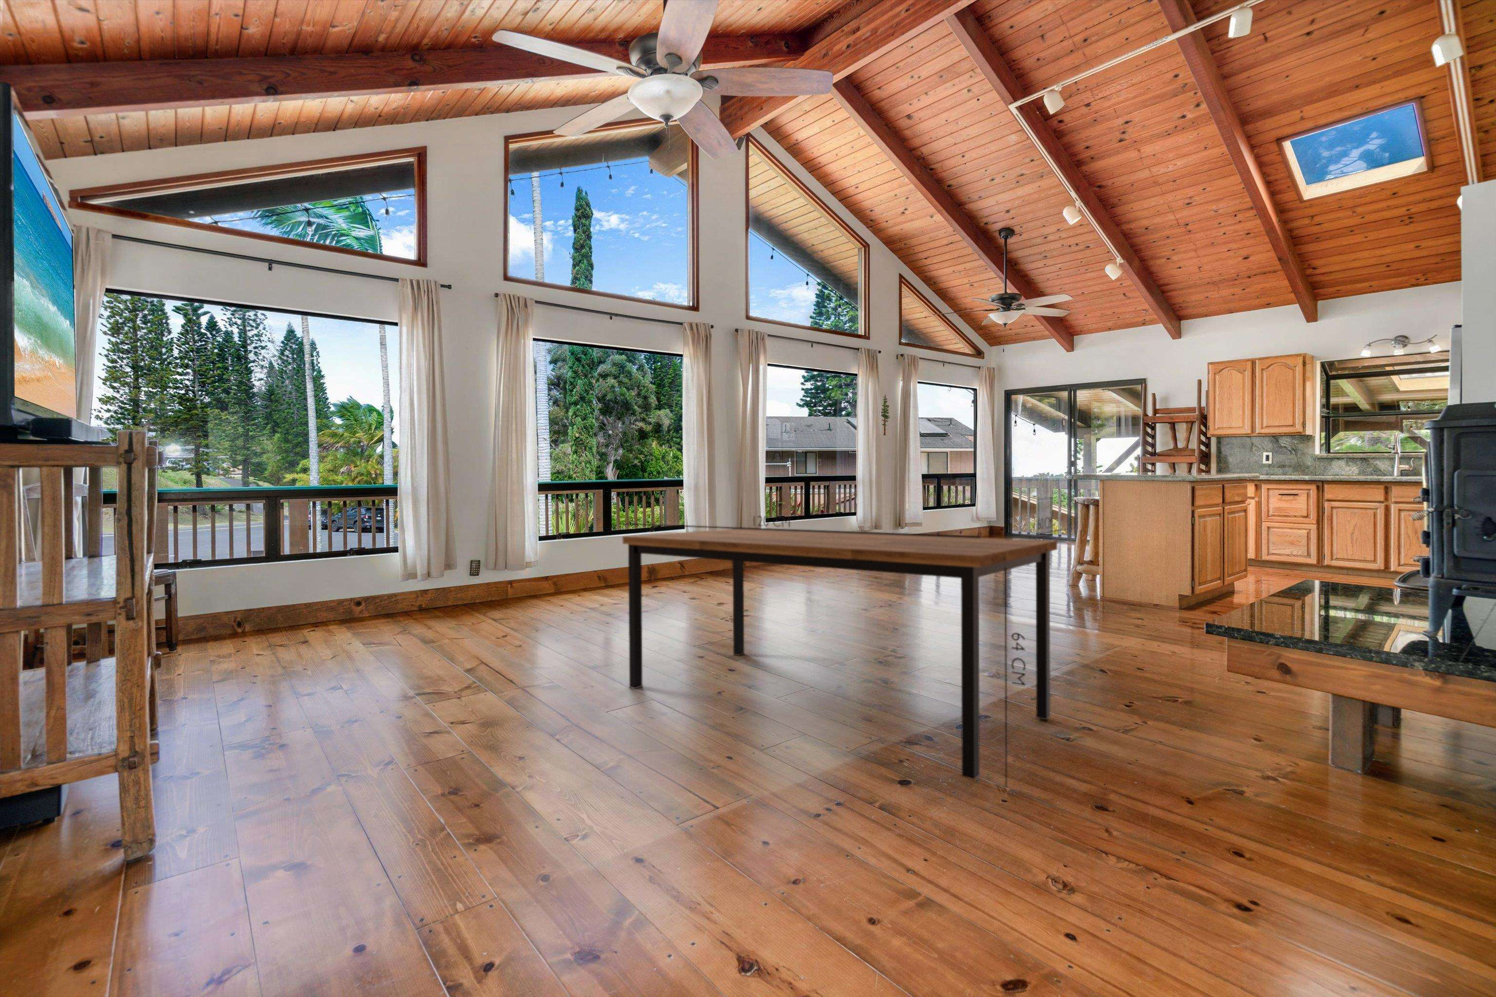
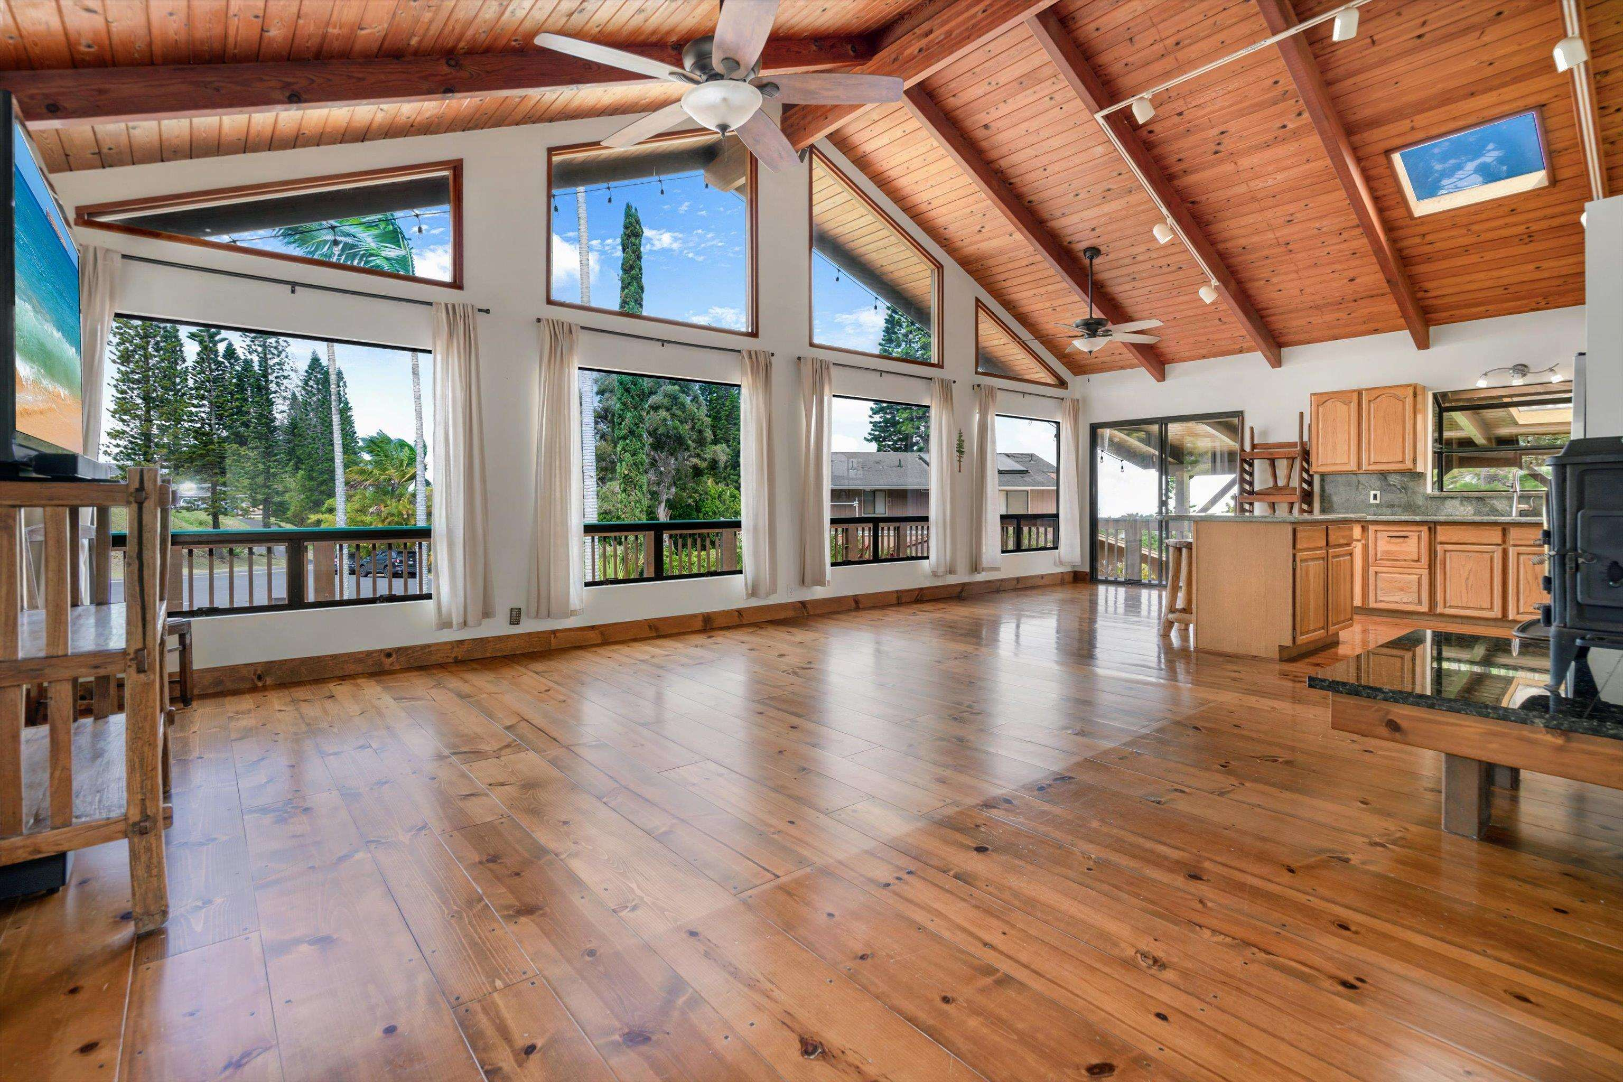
- dining table [622,515,1080,789]
